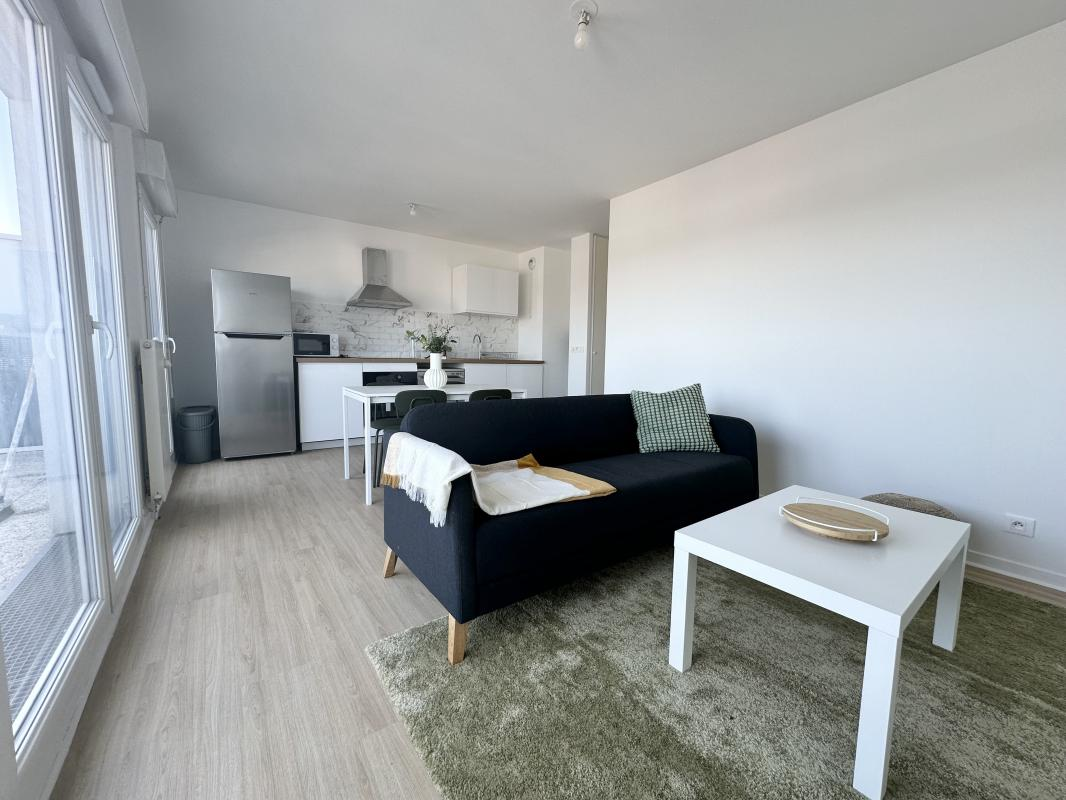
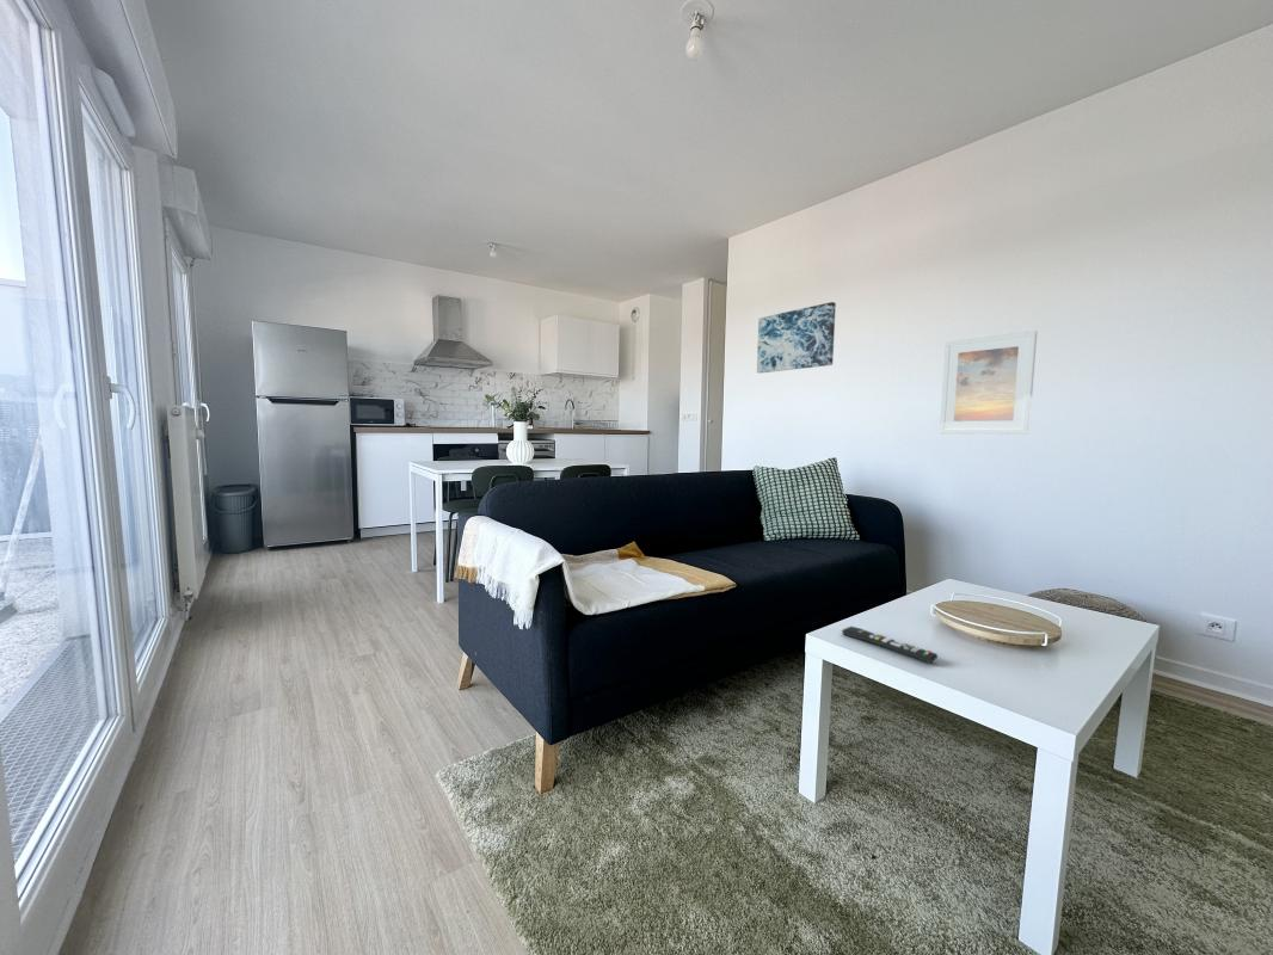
+ remote control [841,626,939,664]
+ wall art [756,301,837,375]
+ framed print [939,329,1038,436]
